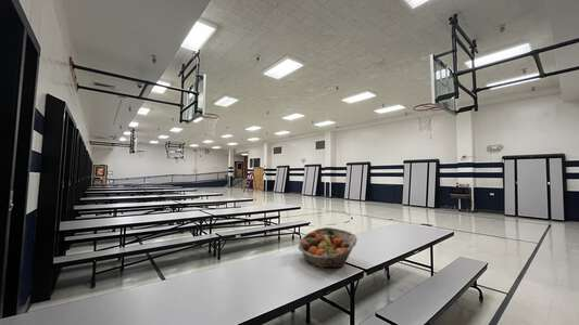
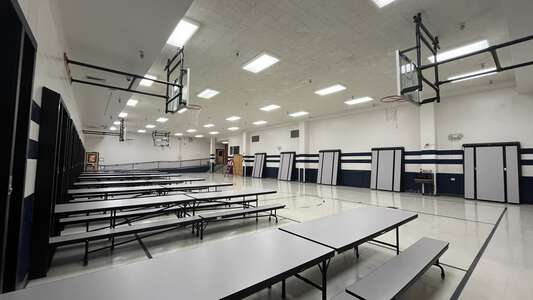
- fruit basket [298,226,358,269]
